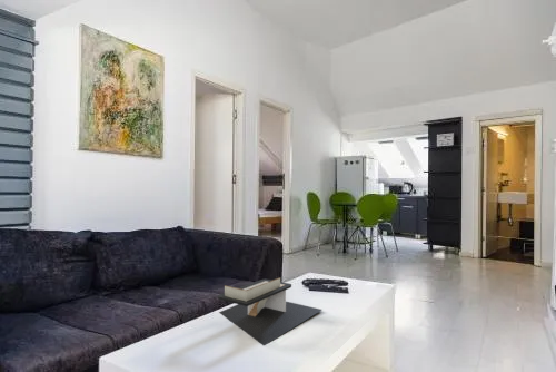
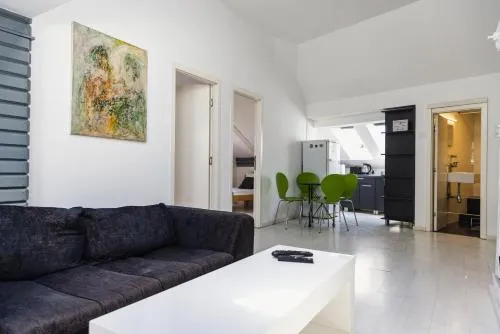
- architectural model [217,277,322,346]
